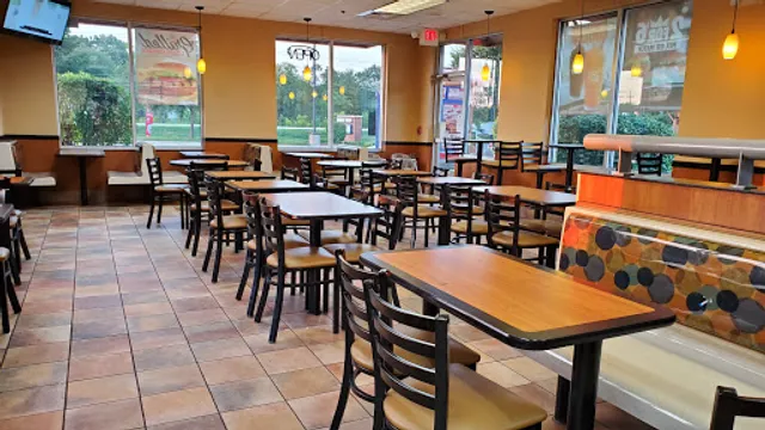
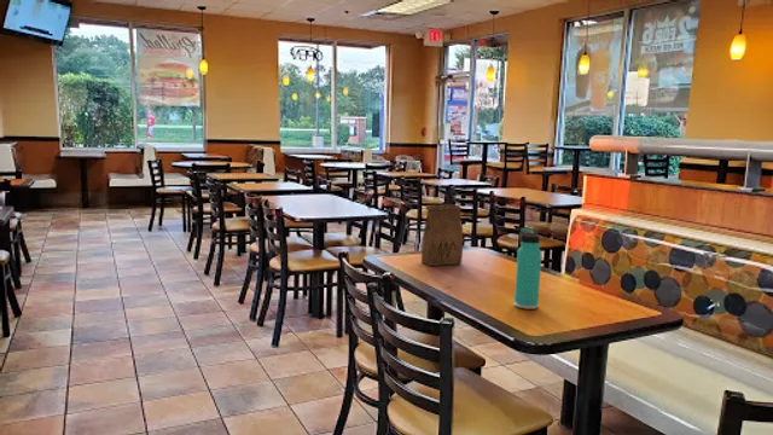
+ thermos bottle [513,227,542,311]
+ paper bag [420,203,464,267]
